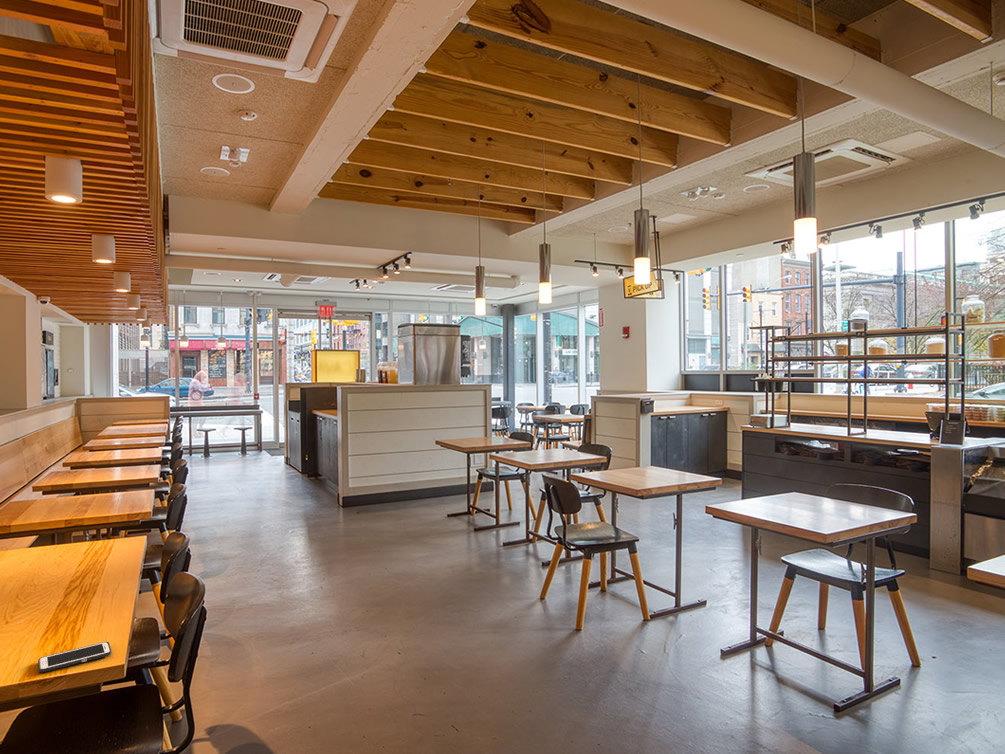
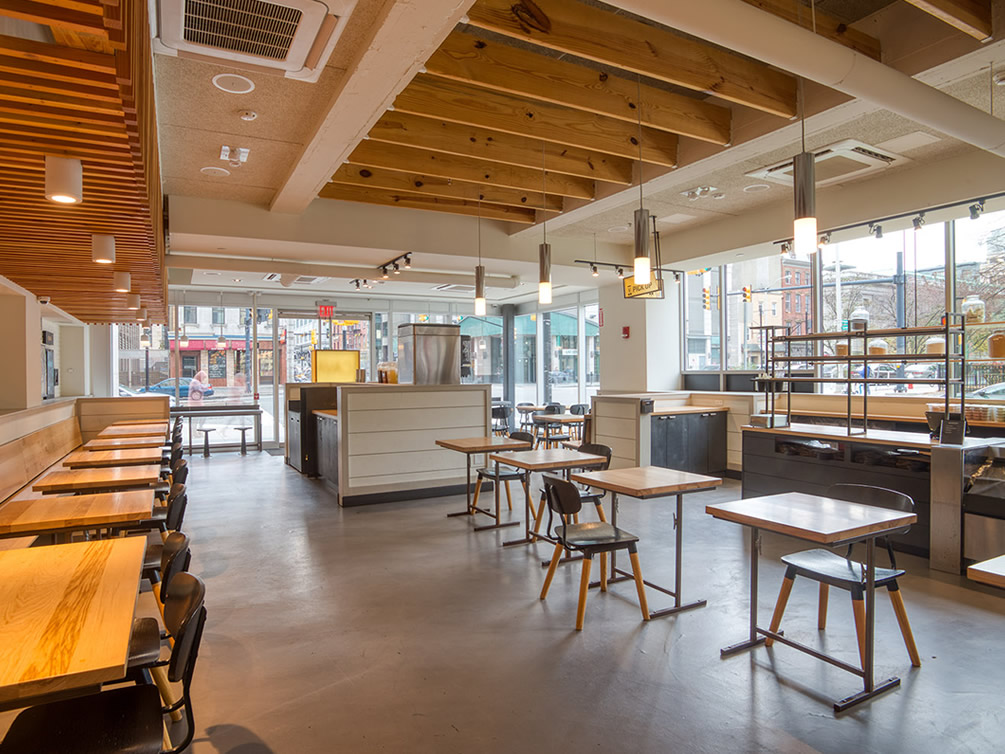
- cell phone [37,641,113,674]
